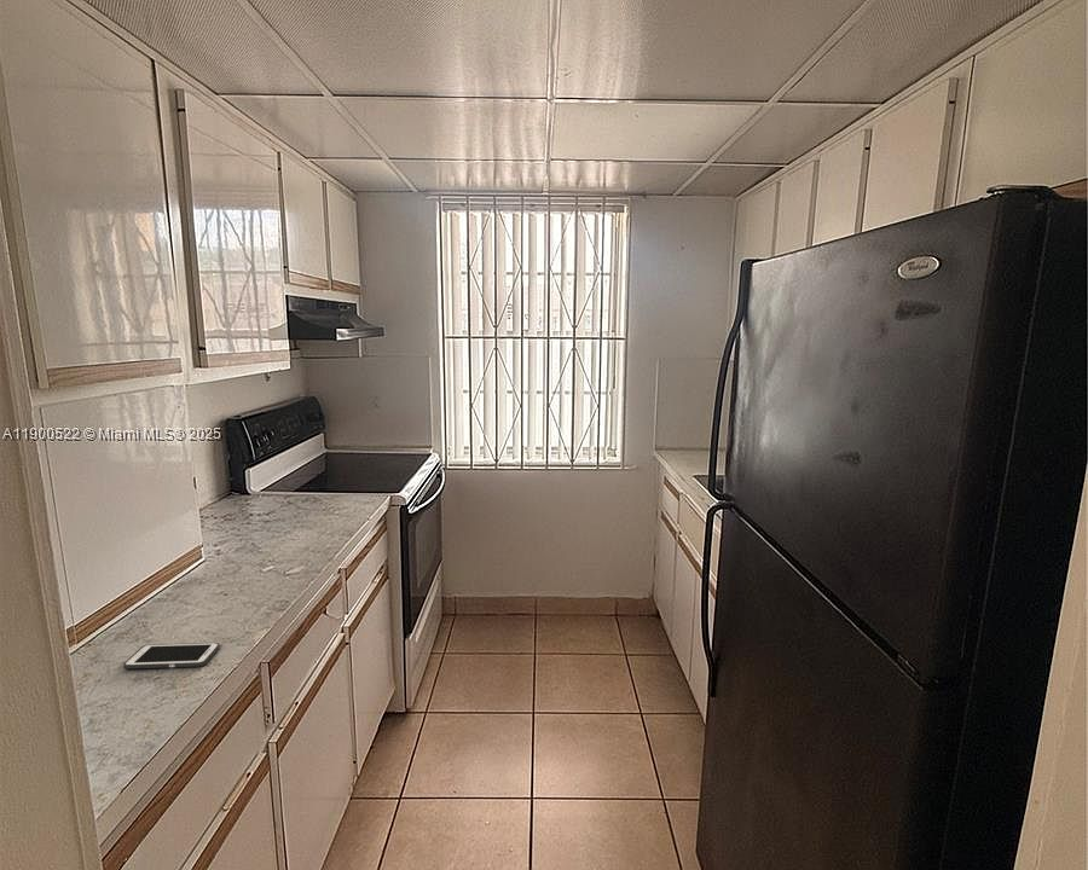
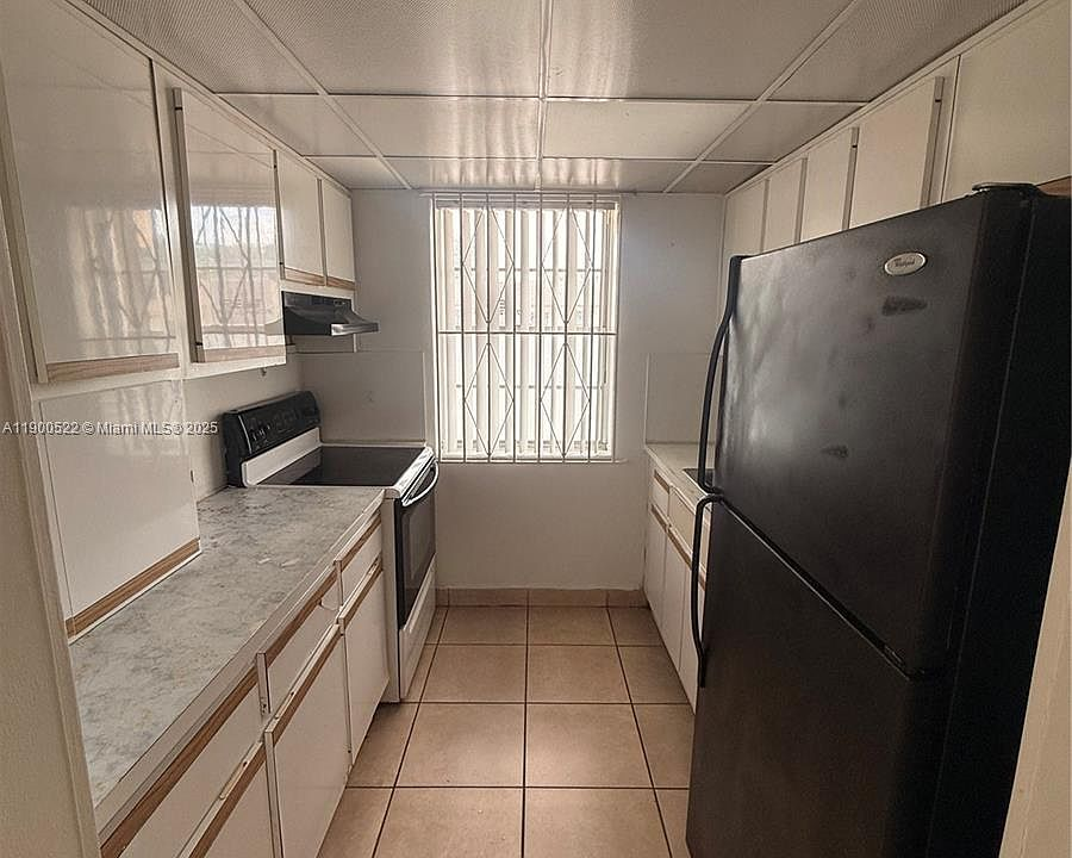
- cell phone [122,642,221,671]
